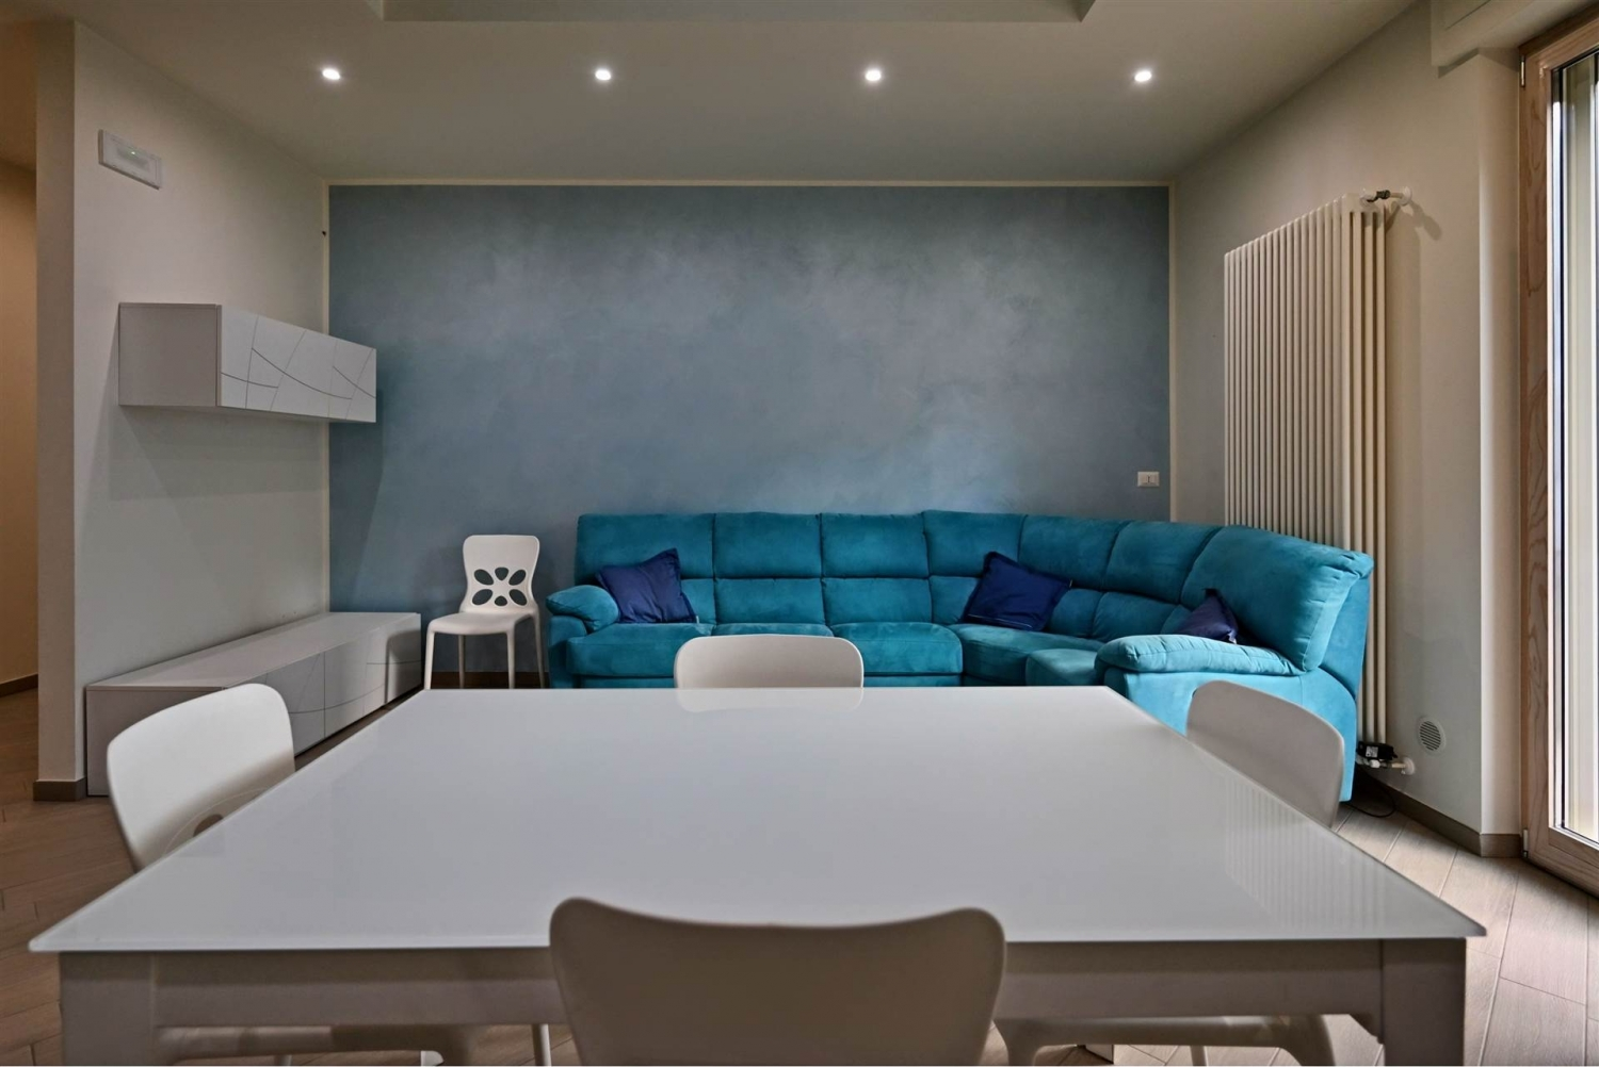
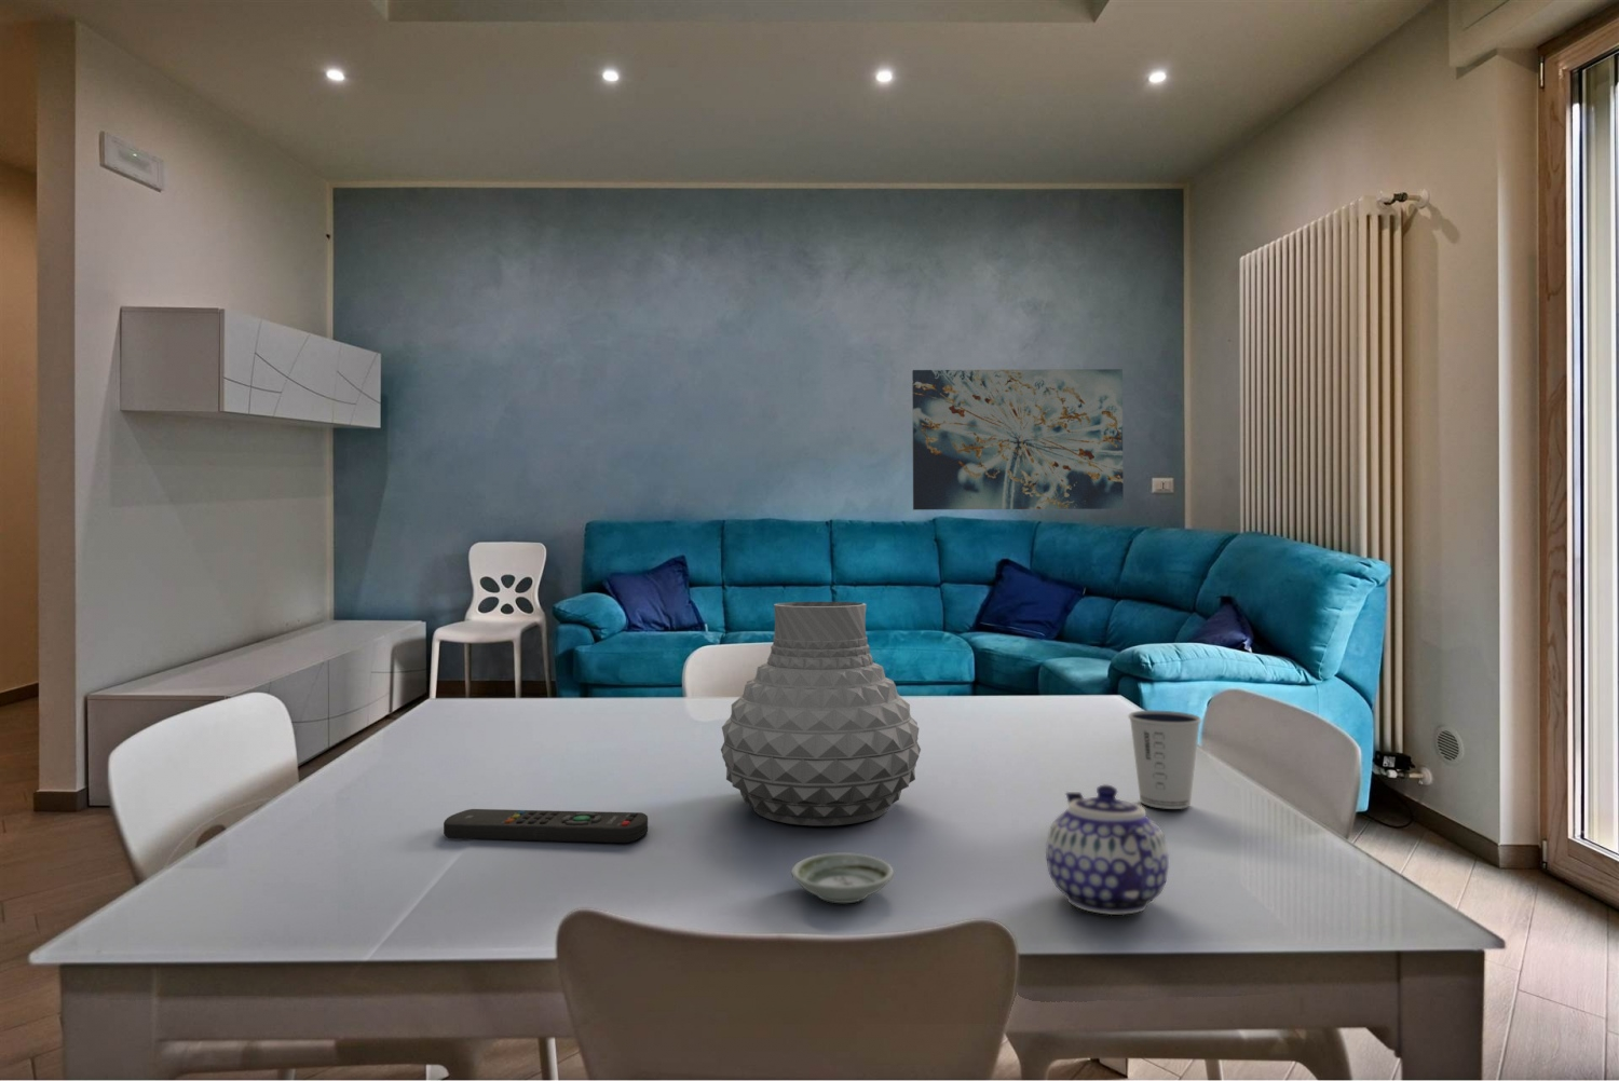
+ wall art [911,368,1124,512]
+ dixie cup [1127,709,1203,811]
+ remote control [443,808,649,843]
+ vase [720,601,922,826]
+ saucer [790,852,895,904]
+ teapot [1045,783,1170,916]
